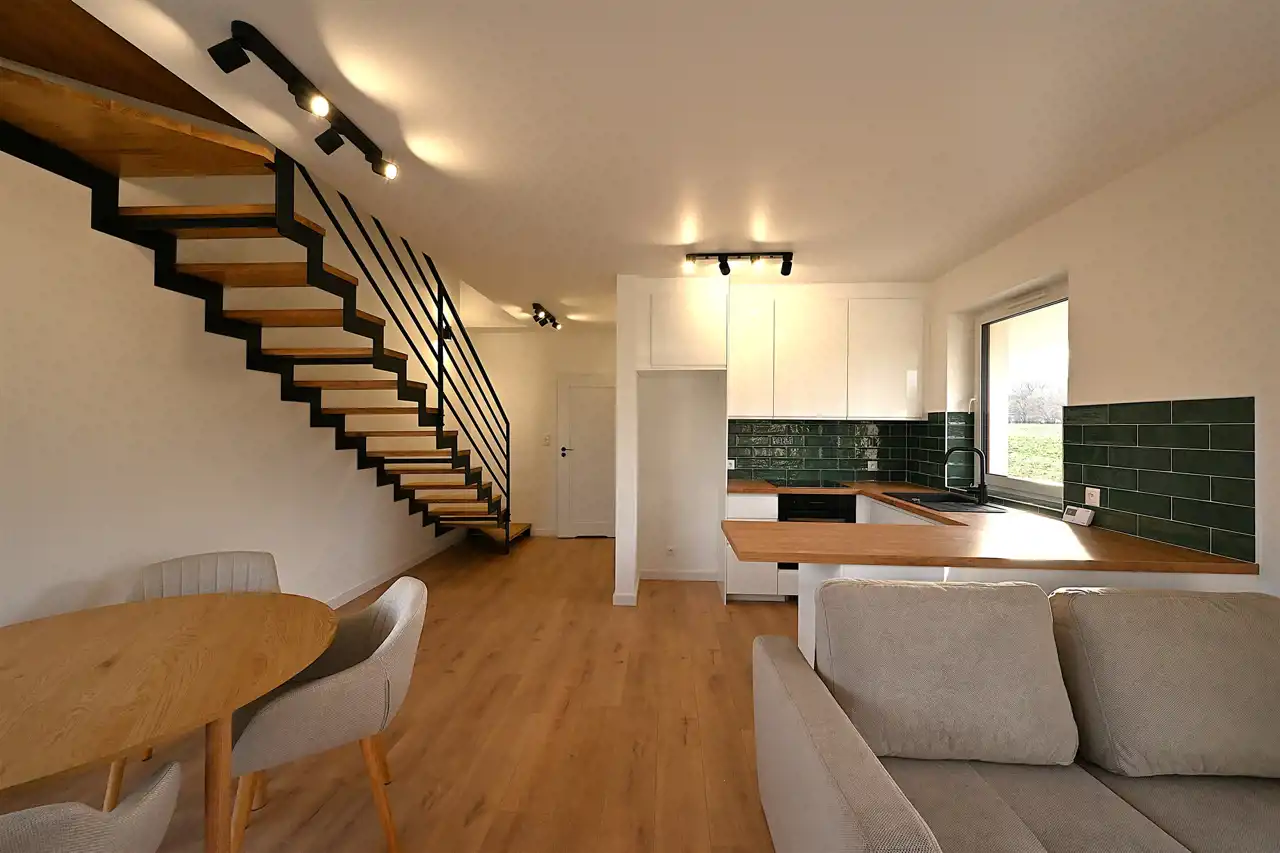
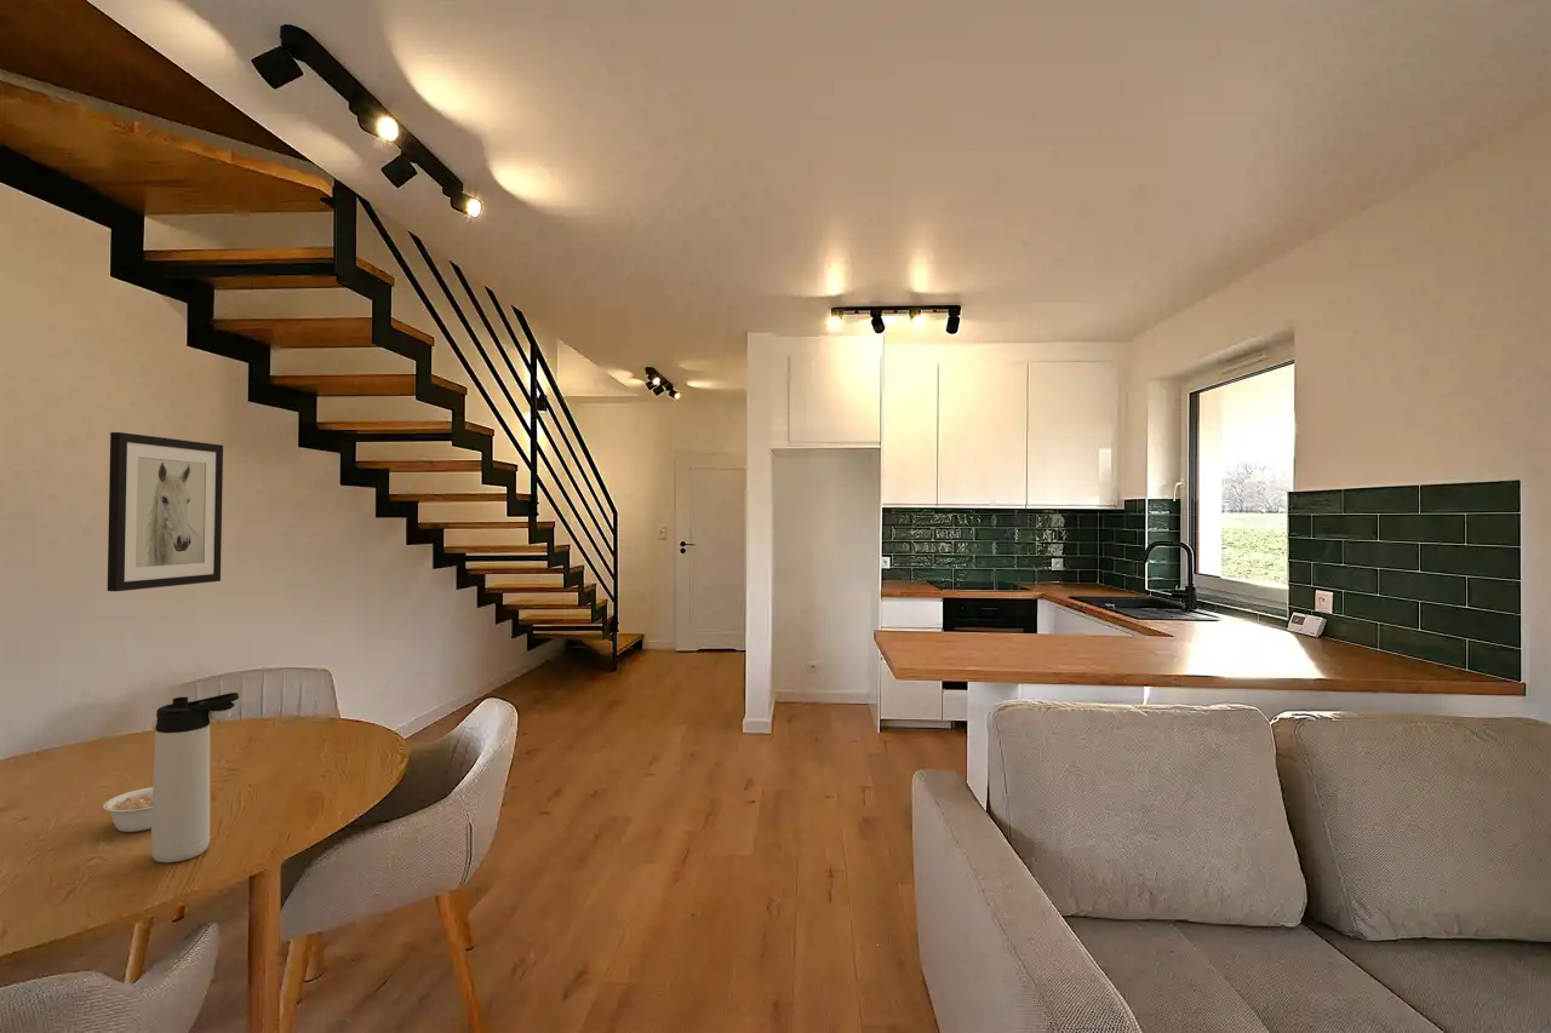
+ wall art [107,431,224,592]
+ legume [102,786,153,833]
+ thermos bottle [149,691,240,863]
